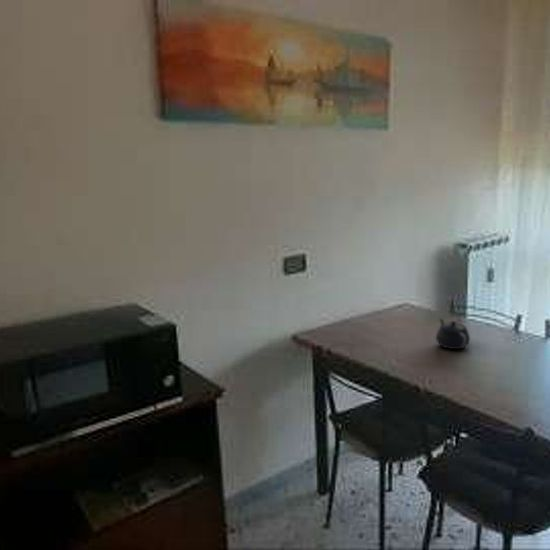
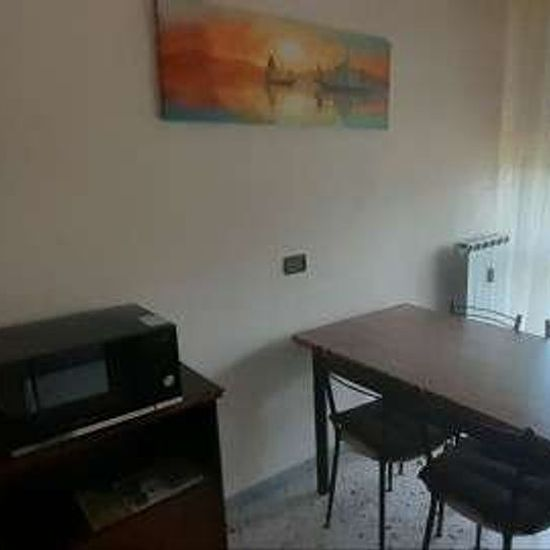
- teapot [435,317,471,350]
